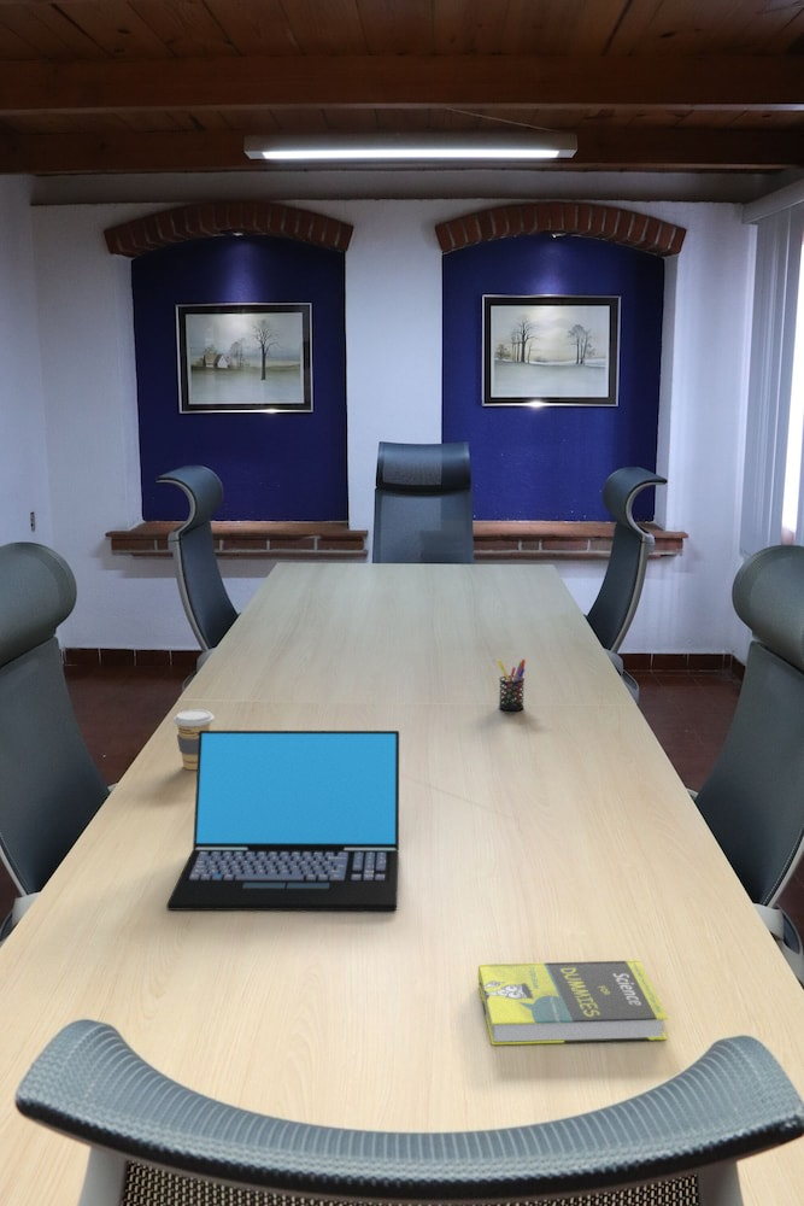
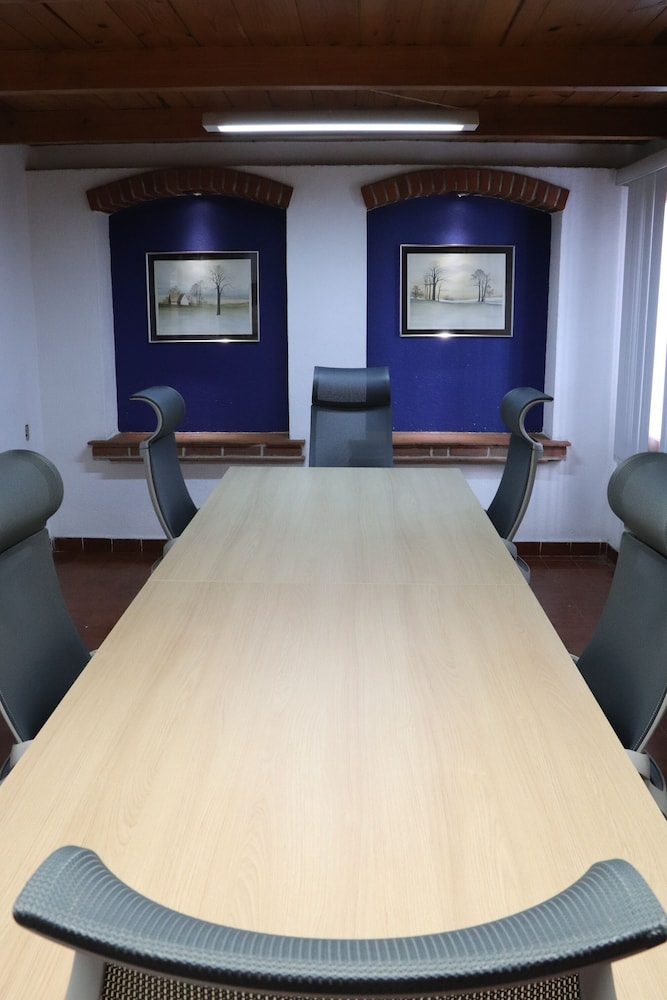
- pen holder [497,658,527,712]
- laptop [165,730,400,912]
- book [477,960,669,1046]
- coffee cup [172,709,216,771]
